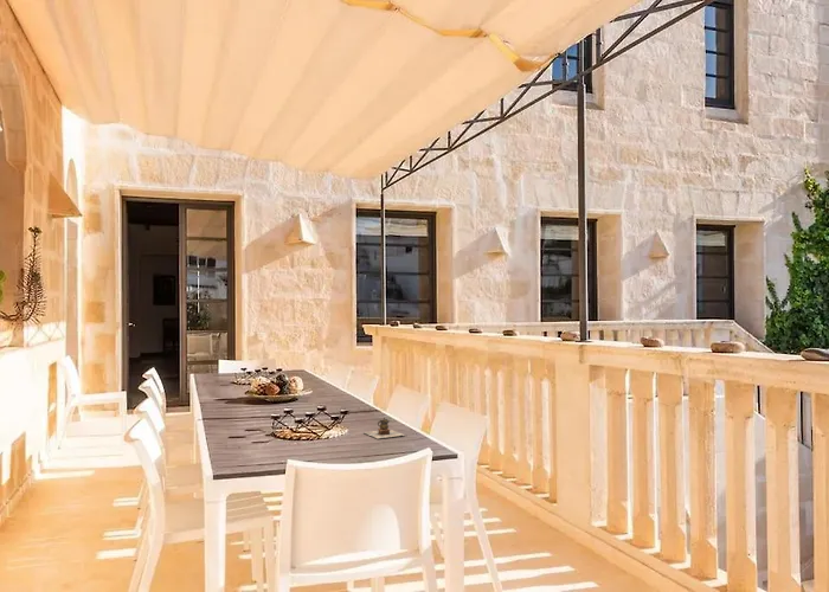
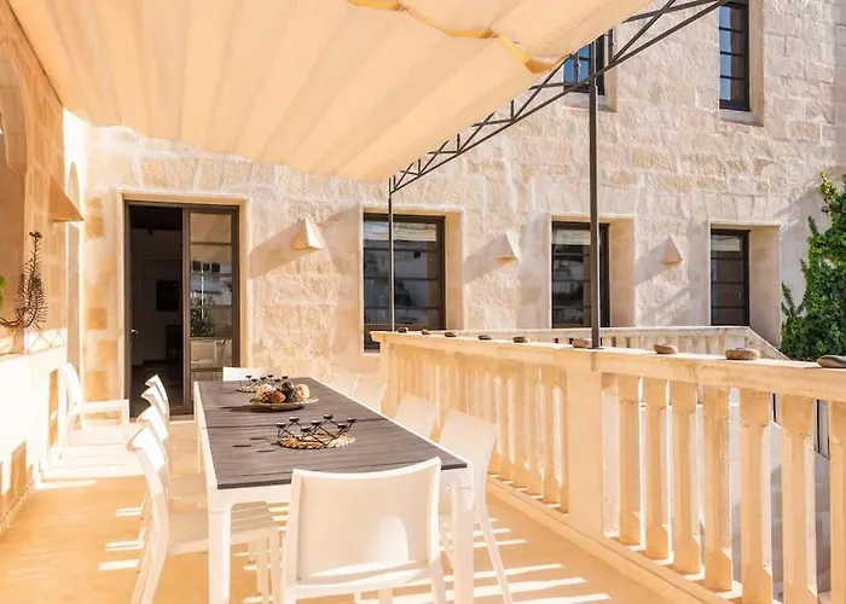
- teapot [362,417,405,439]
